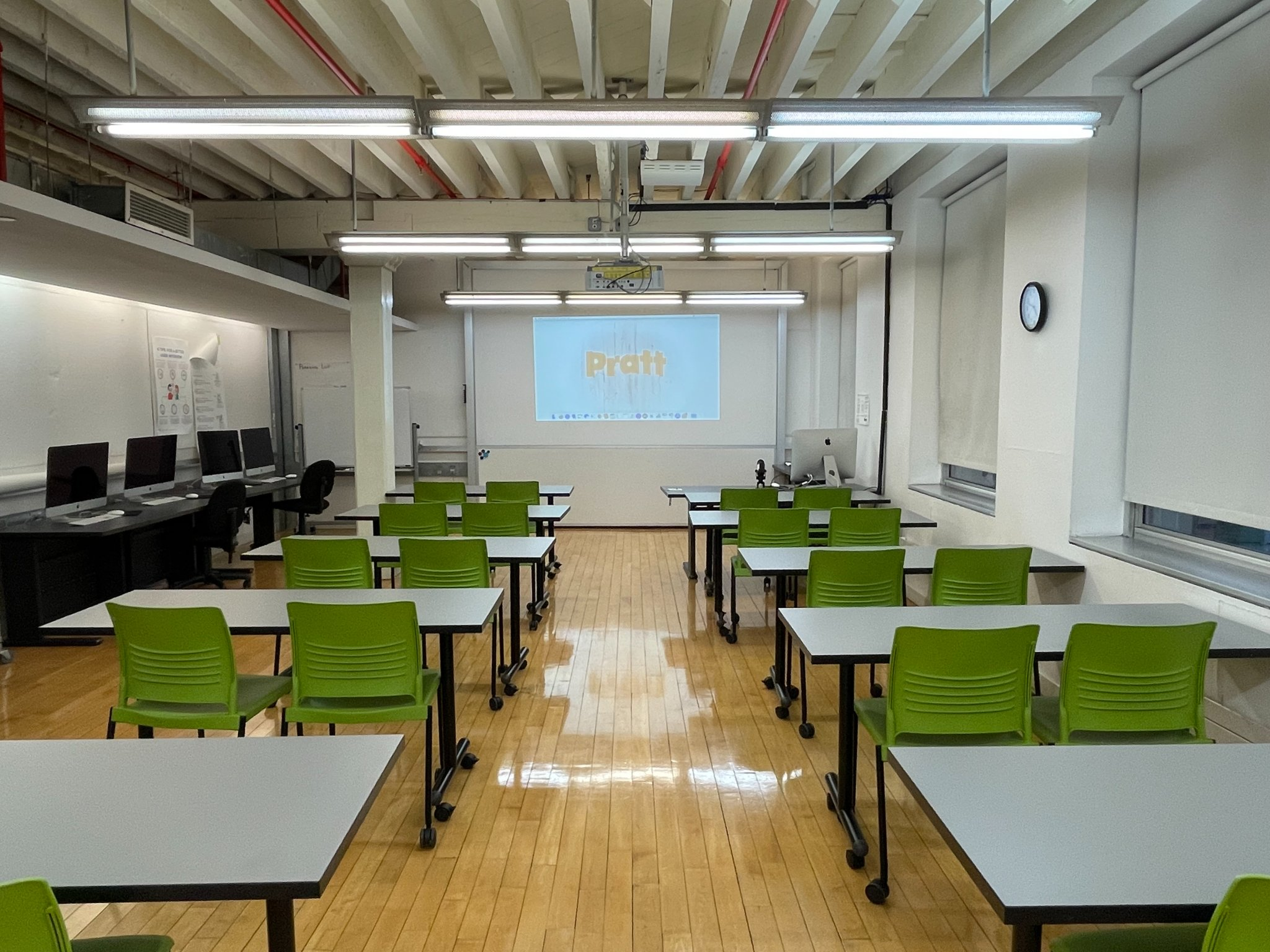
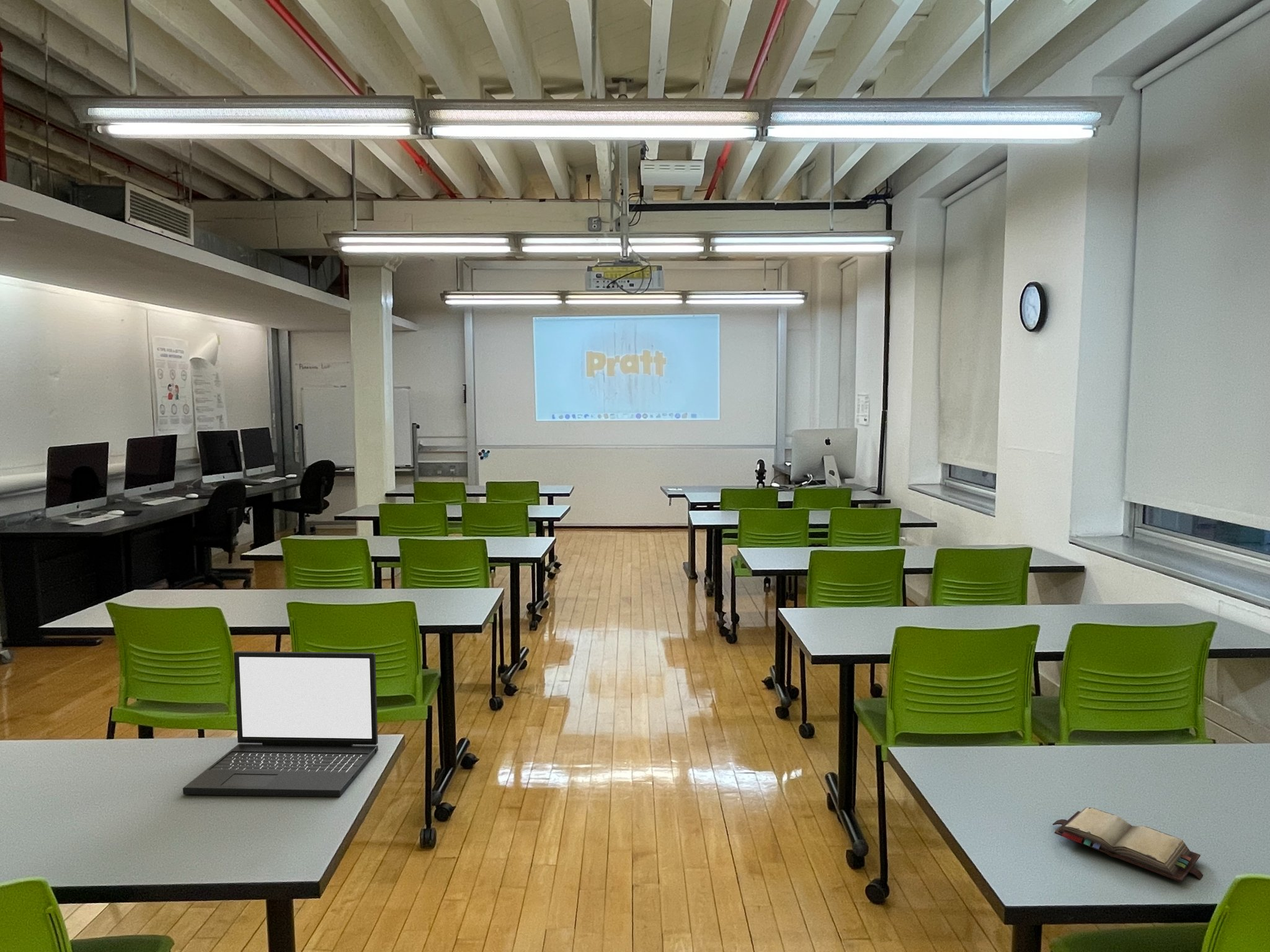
+ hardback book [1052,806,1204,883]
+ laptop [182,651,379,798]
